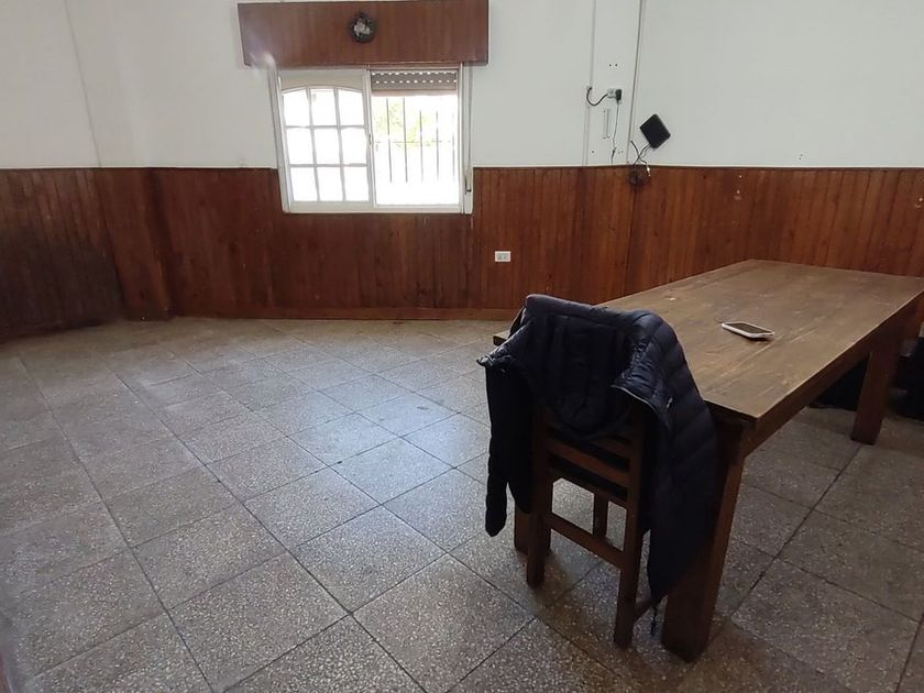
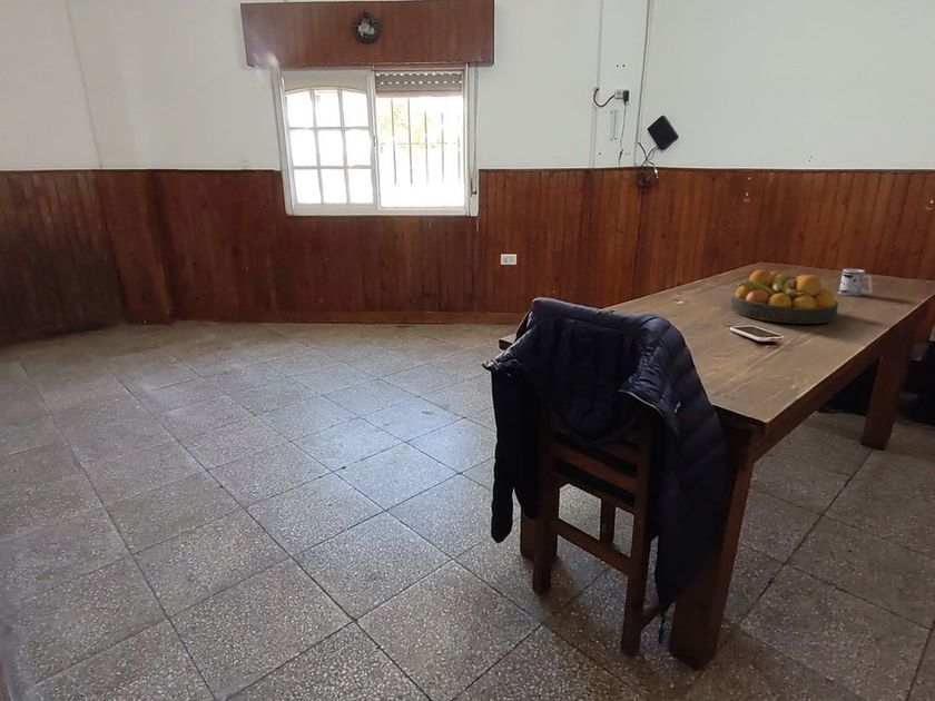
+ fruit bowl [729,268,839,325]
+ mug [837,268,873,297]
